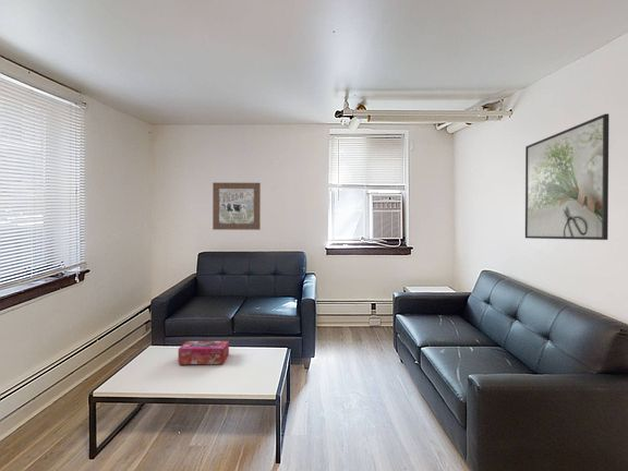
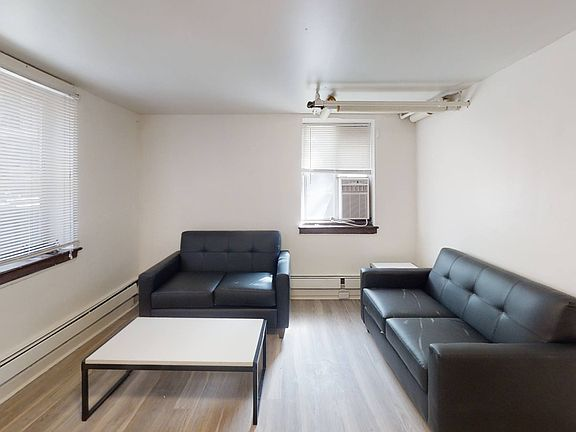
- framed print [524,112,609,241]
- tissue box [178,340,230,365]
- wall art [212,182,262,231]
